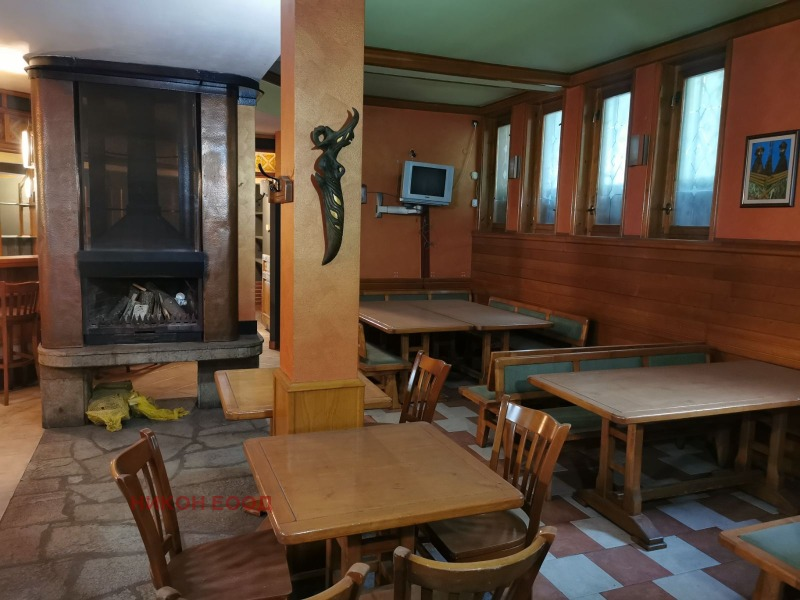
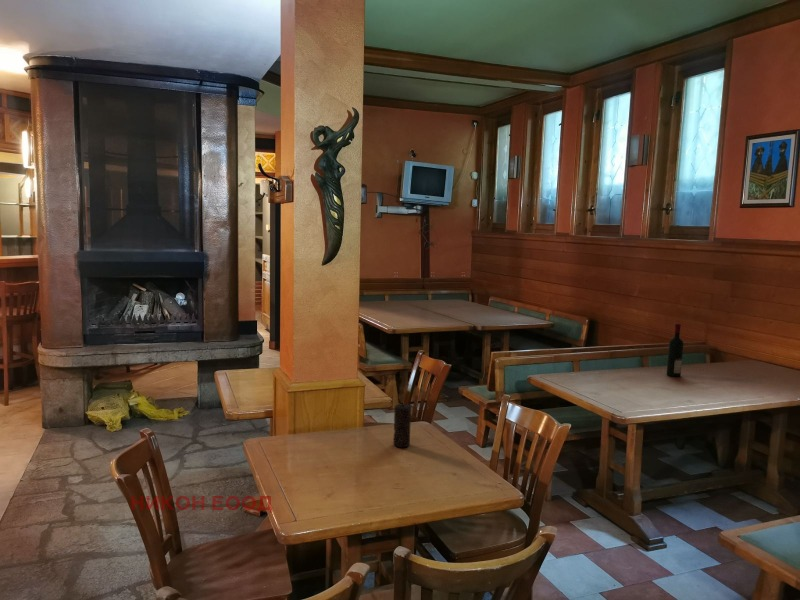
+ alcohol [666,322,684,378]
+ candle [392,403,412,448]
